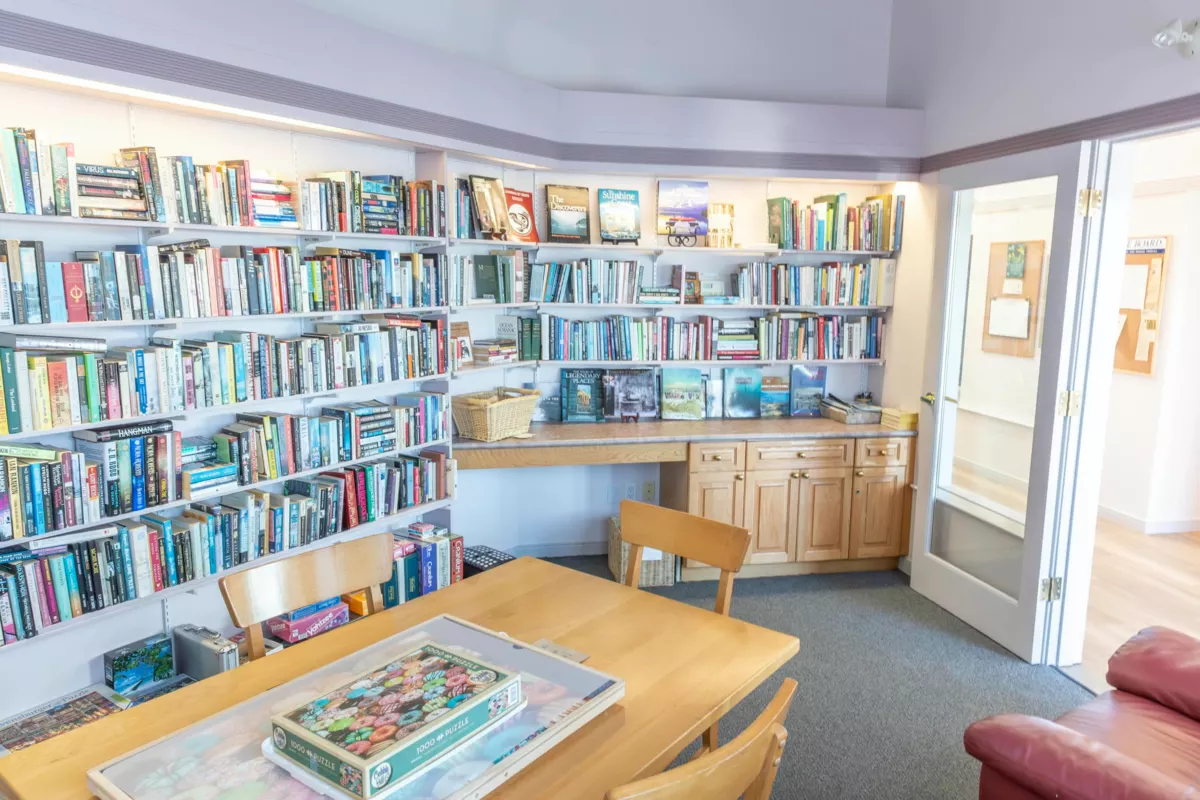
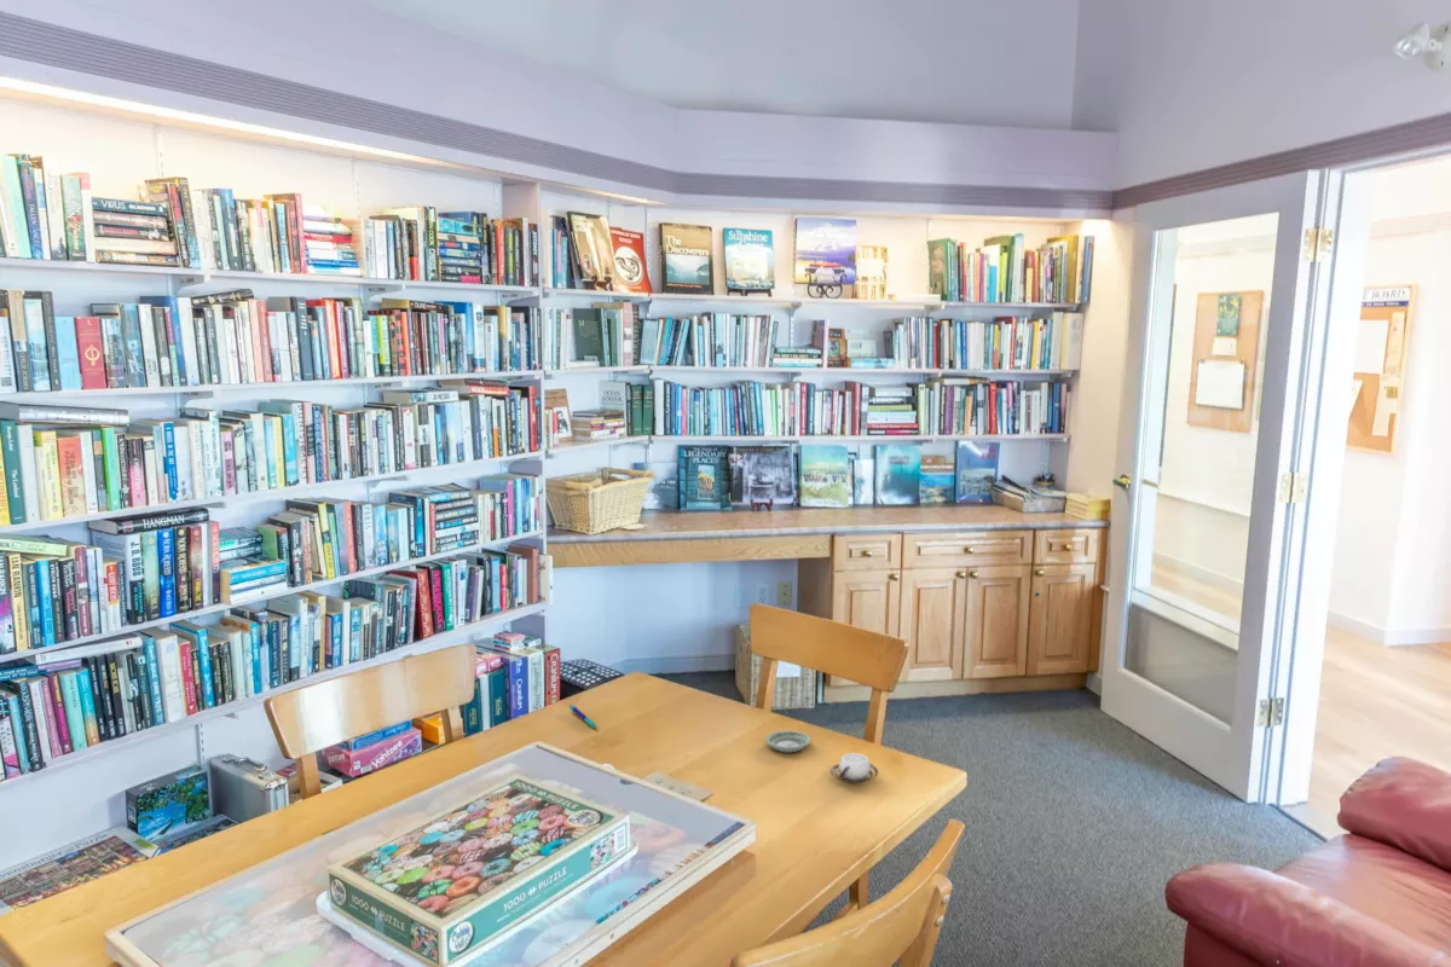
+ cup [828,752,879,783]
+ pen [568,703,599,729]
+ saucer [764,729,811,754]
